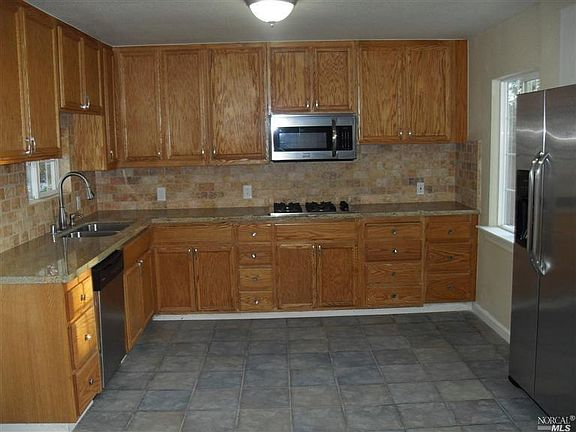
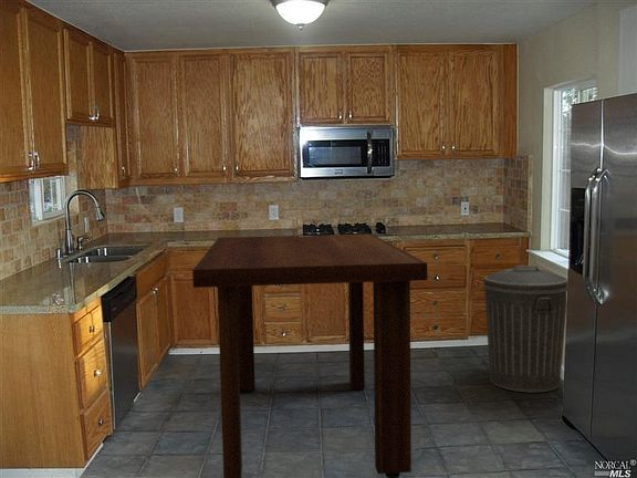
+ trash can [482,264,568,393]
+ dining table [191,232,428,478]
